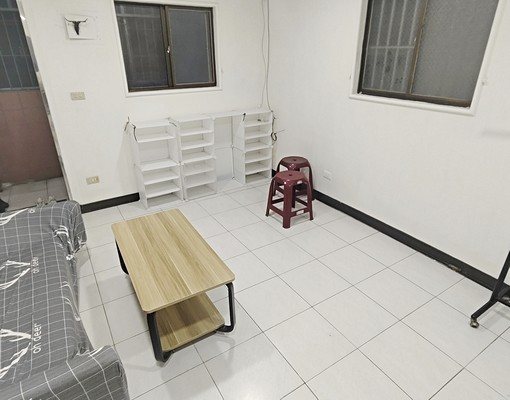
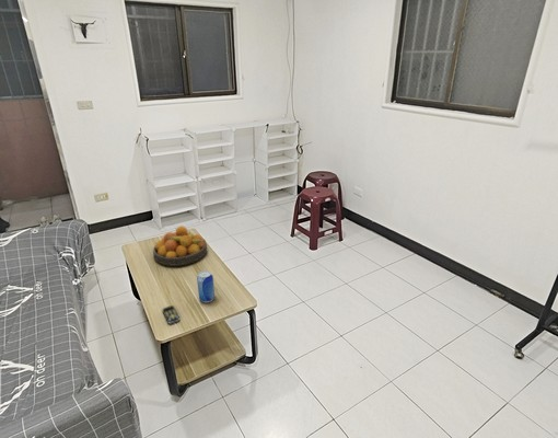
+ remote control [161,304,181,324]
+ fruit bowl [152,224,208,267]
+ beer can [196,269,216,303]
